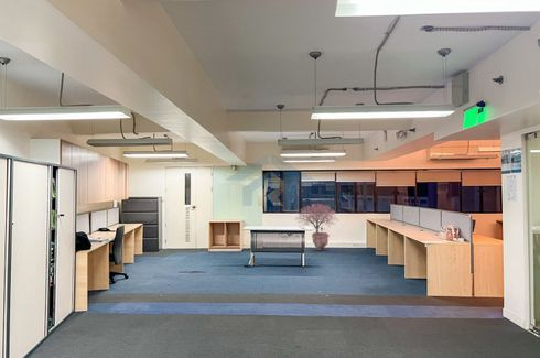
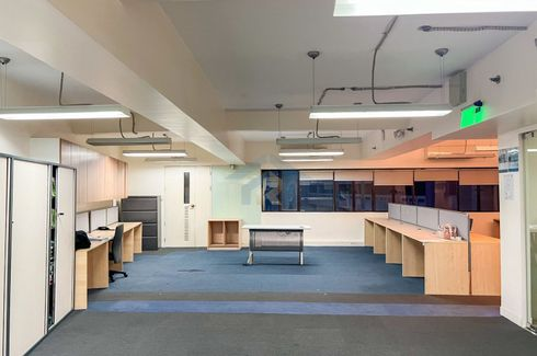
- potted tree [294,203,341,251]
